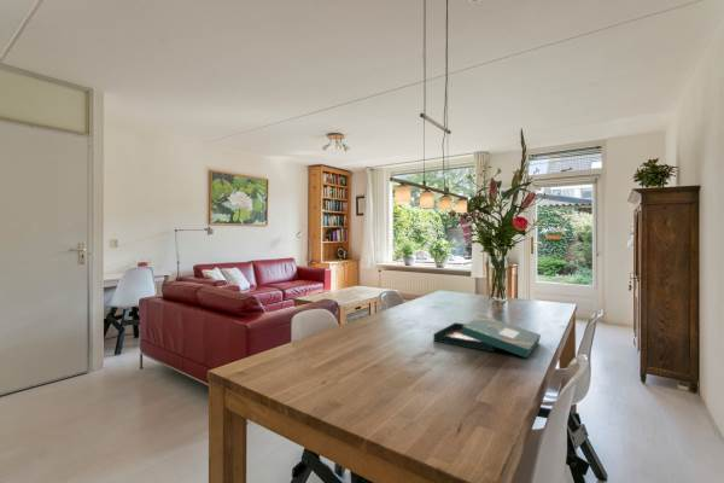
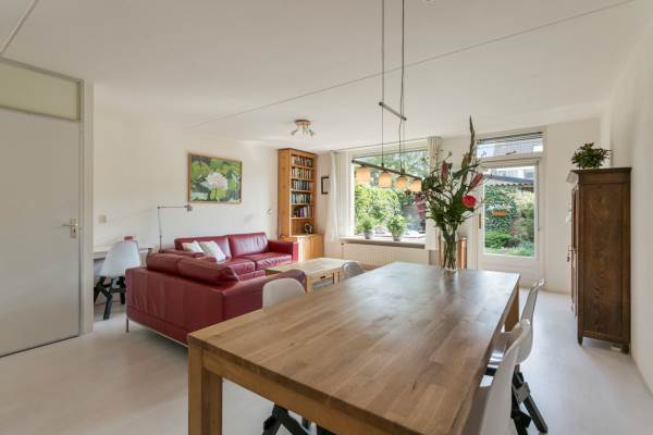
- board game [432,314,542,359]
